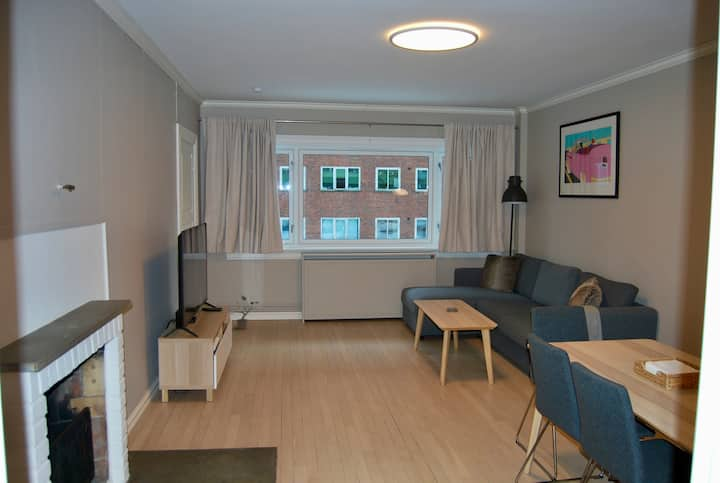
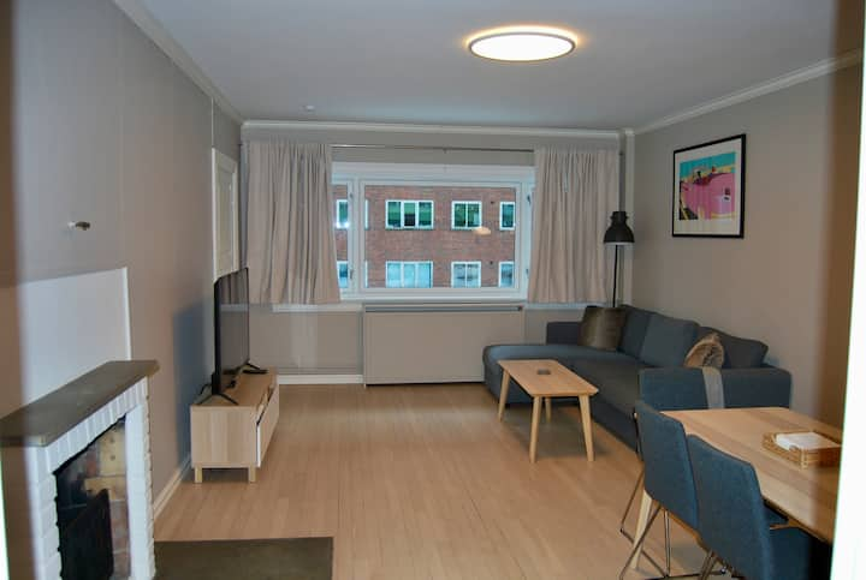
- potted plant [230,295,260,330]
